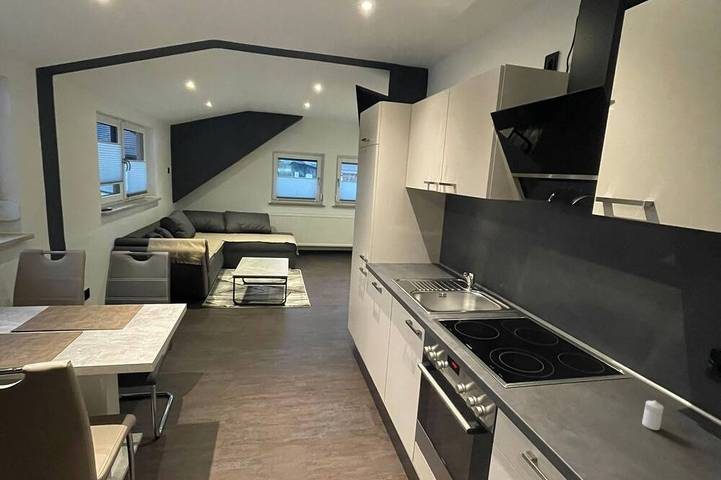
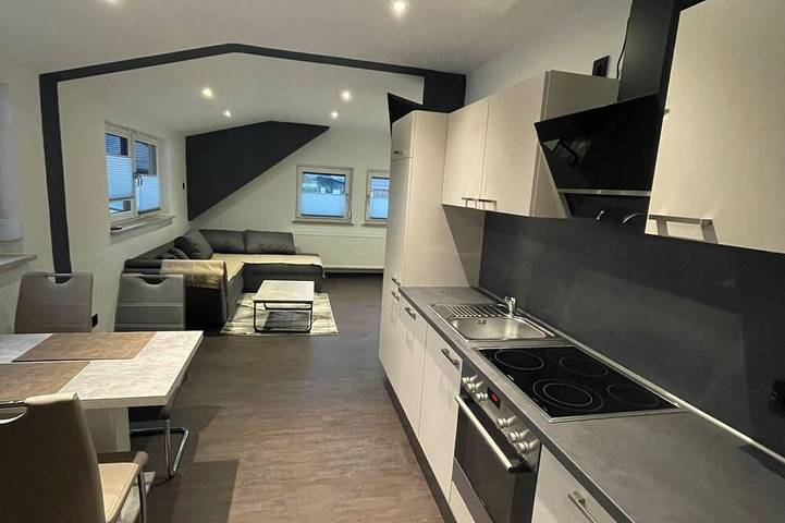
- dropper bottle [641,400,664,431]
